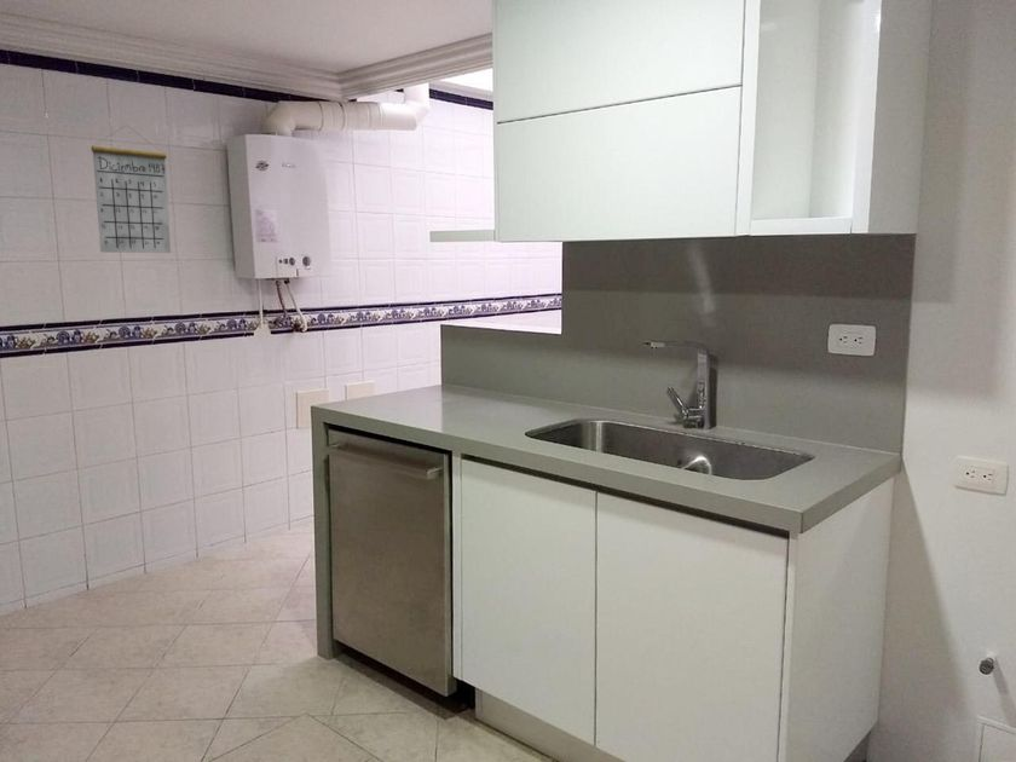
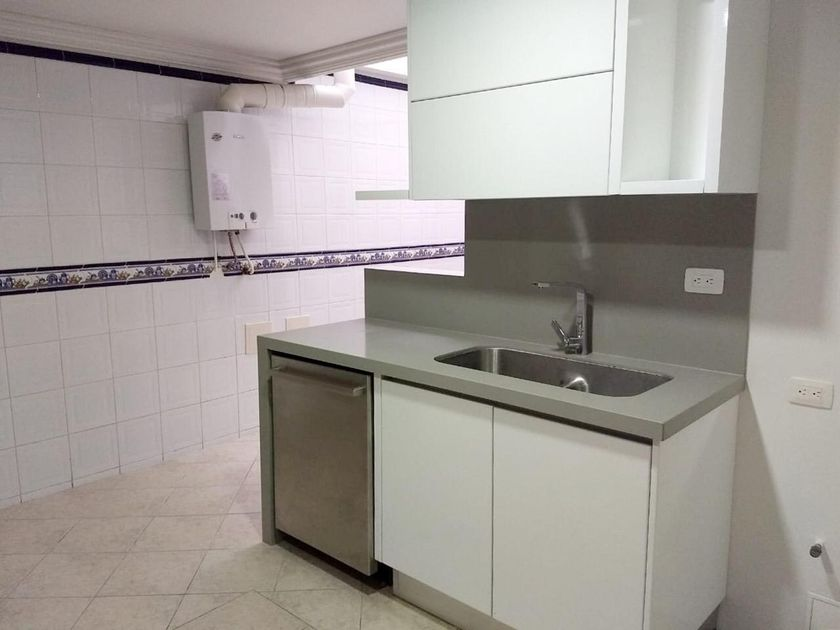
- calendar [90,123,172,254]
